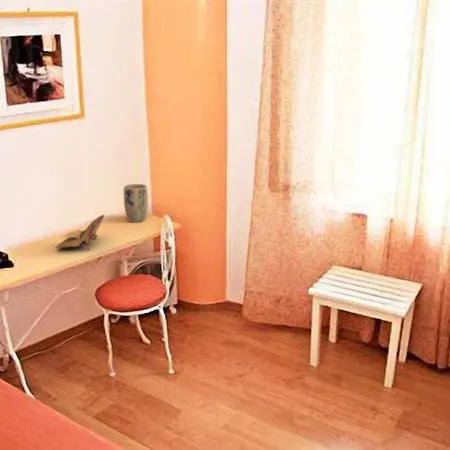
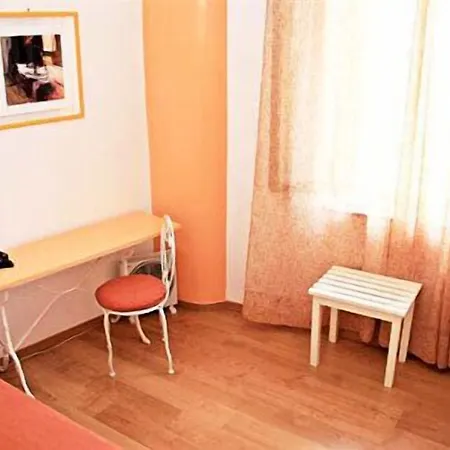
- book [55,213,106,251]
- plant pot [123,183,149,224]
